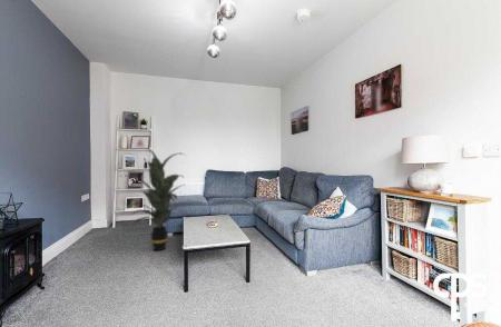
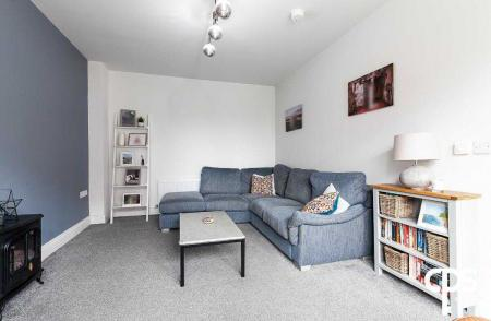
- indoor plant [118,147,187,251]
